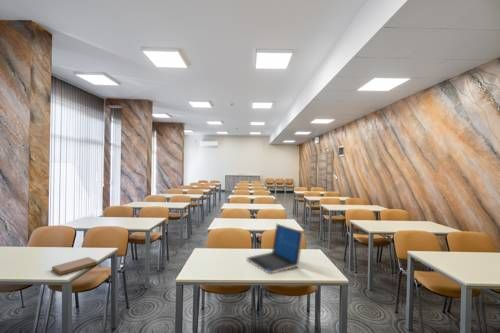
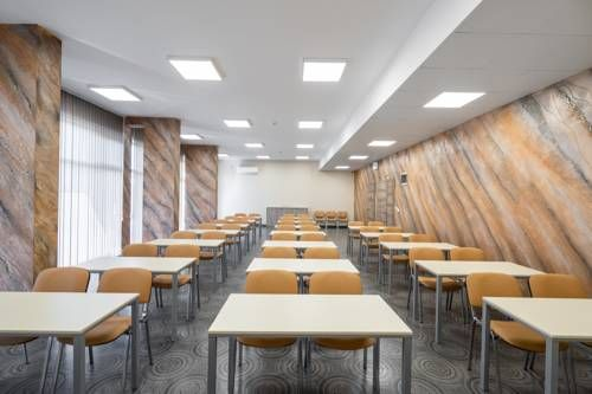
- notebook [51,256,98,276]
- laptop [246,223,304,275]
